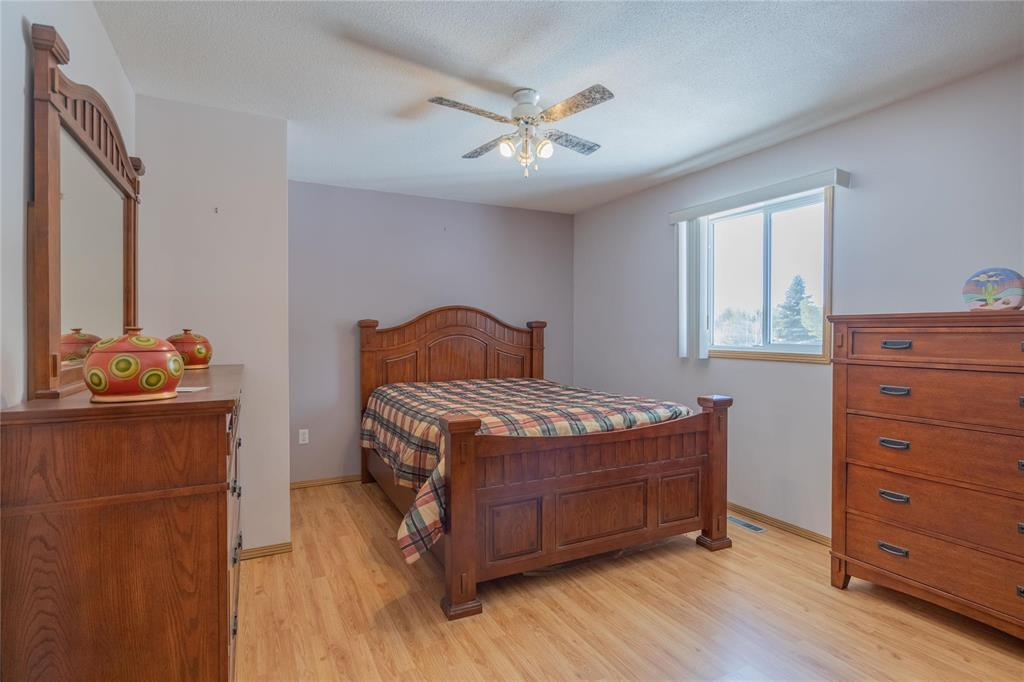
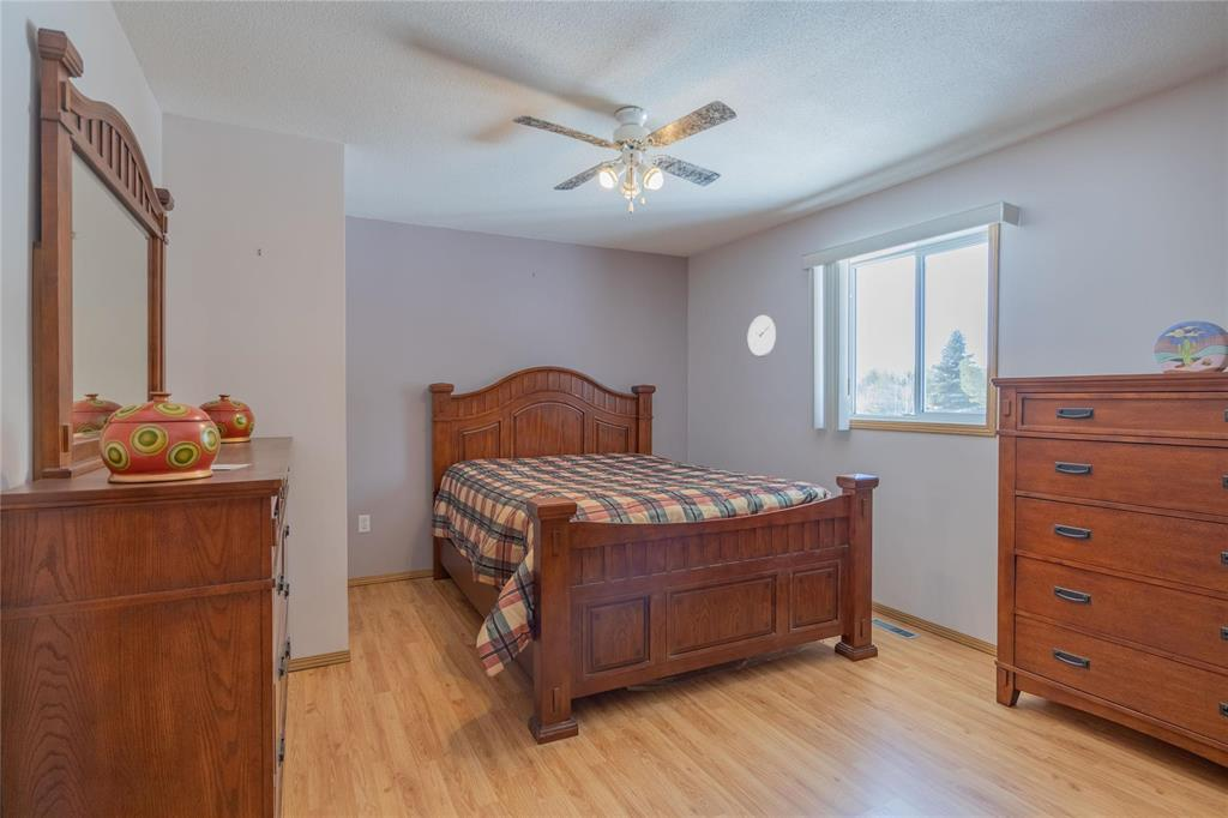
+ wall clock [747,314,777,359]
